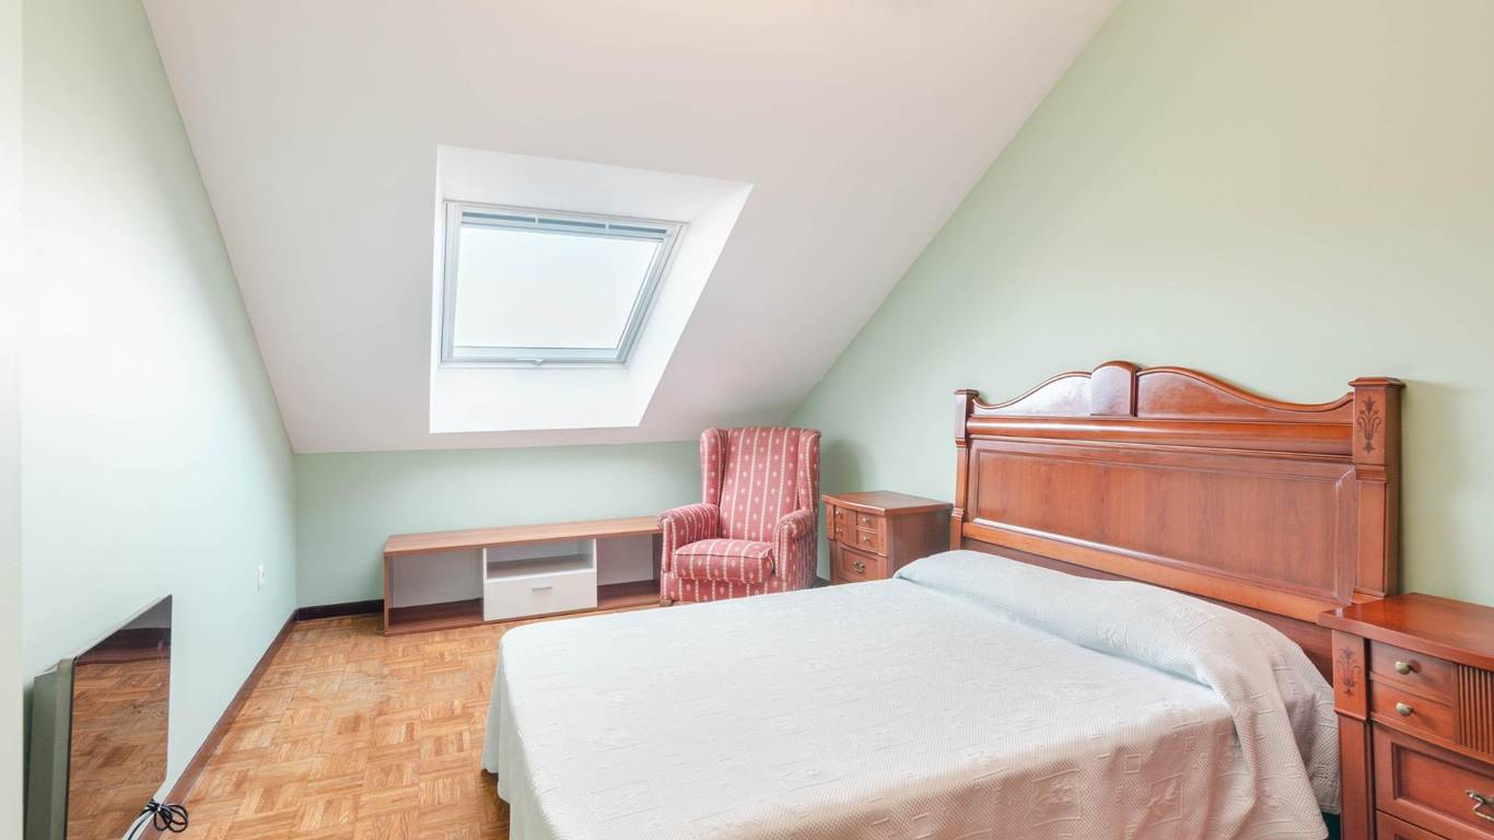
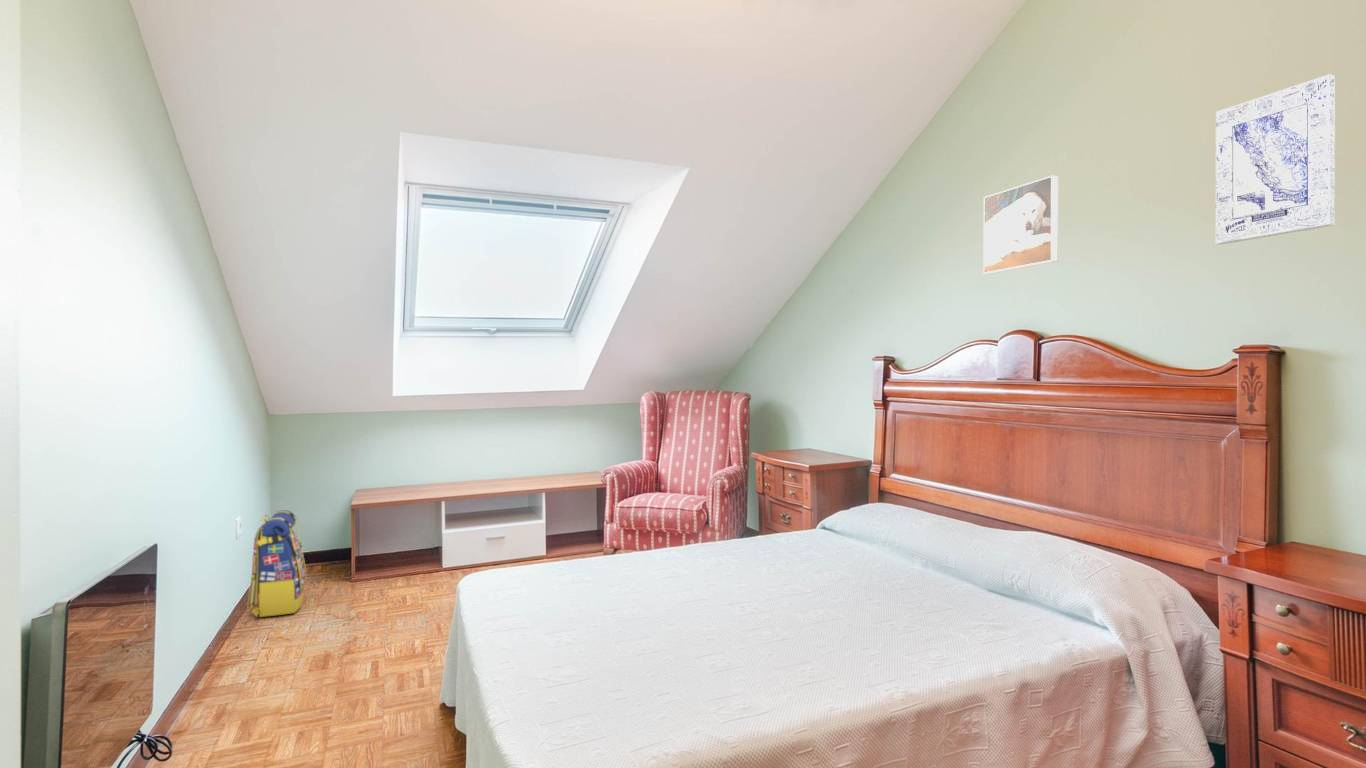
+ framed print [982,174,1059,275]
+ wall art [1215,73,1336,246]
+ backpack [246,509,307,618]
